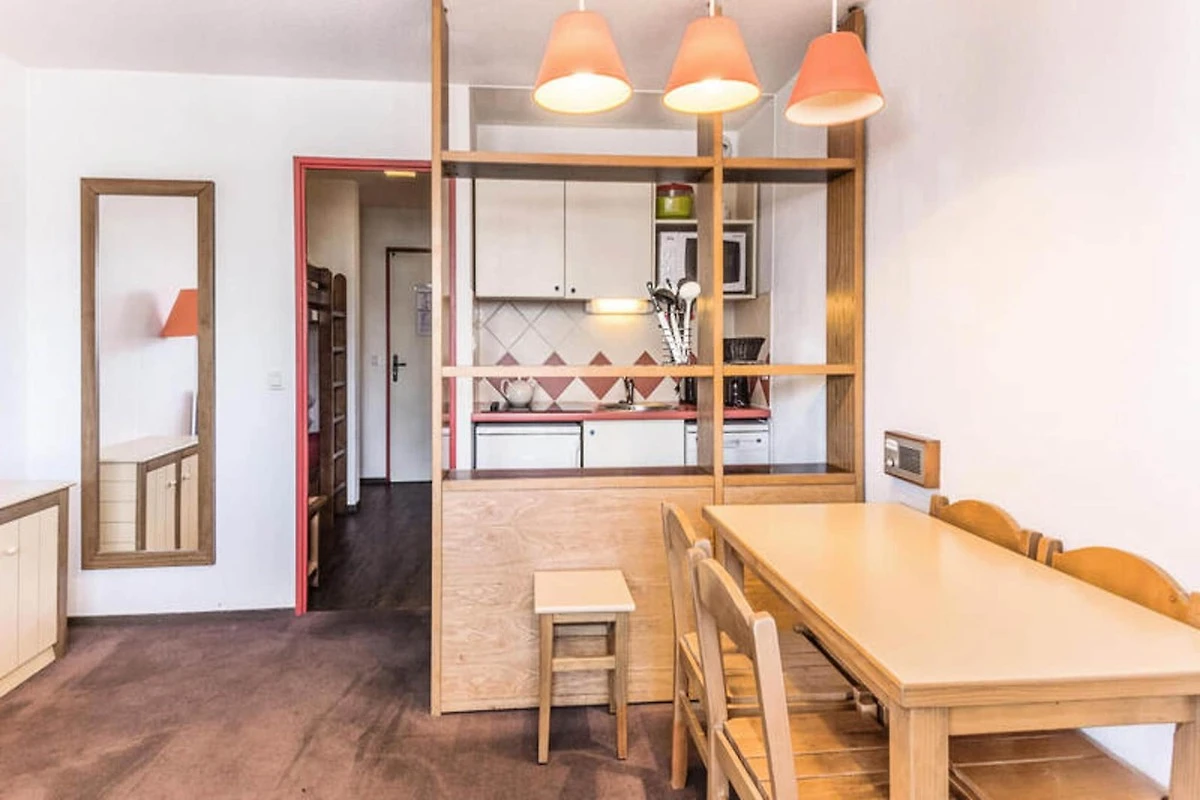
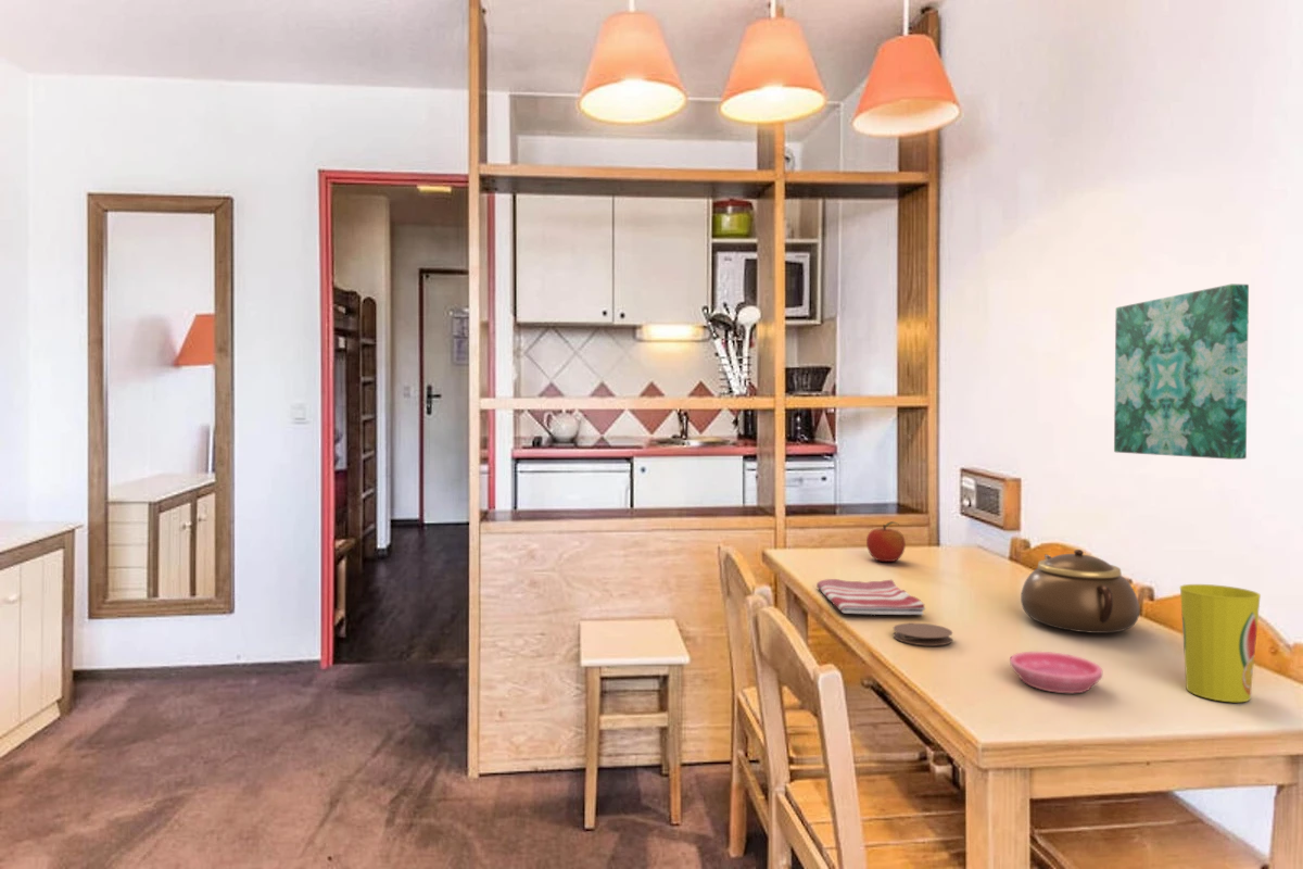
+ coaster [893,622,953,646]
+ saucer [1009,651,1103,694]
+ dish towel [815,578,926,616]
+ fruit [865,520,907,563]
+ wall art [1113,284,1250,461]
+ teapot [1020,549,1140,634]
+ cup [1179,583,1262,703]
